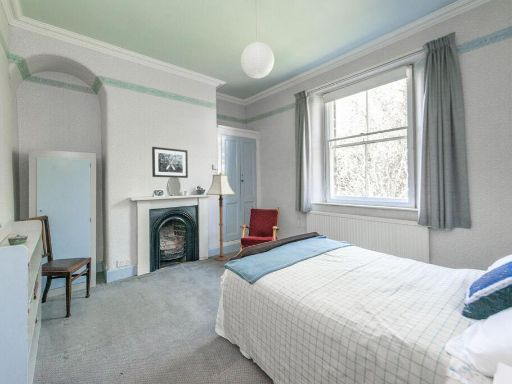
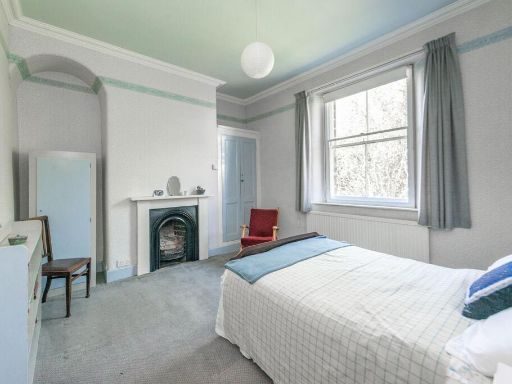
- wall art [151,146,189,179]
- floor lamp [205,171,236,261]
